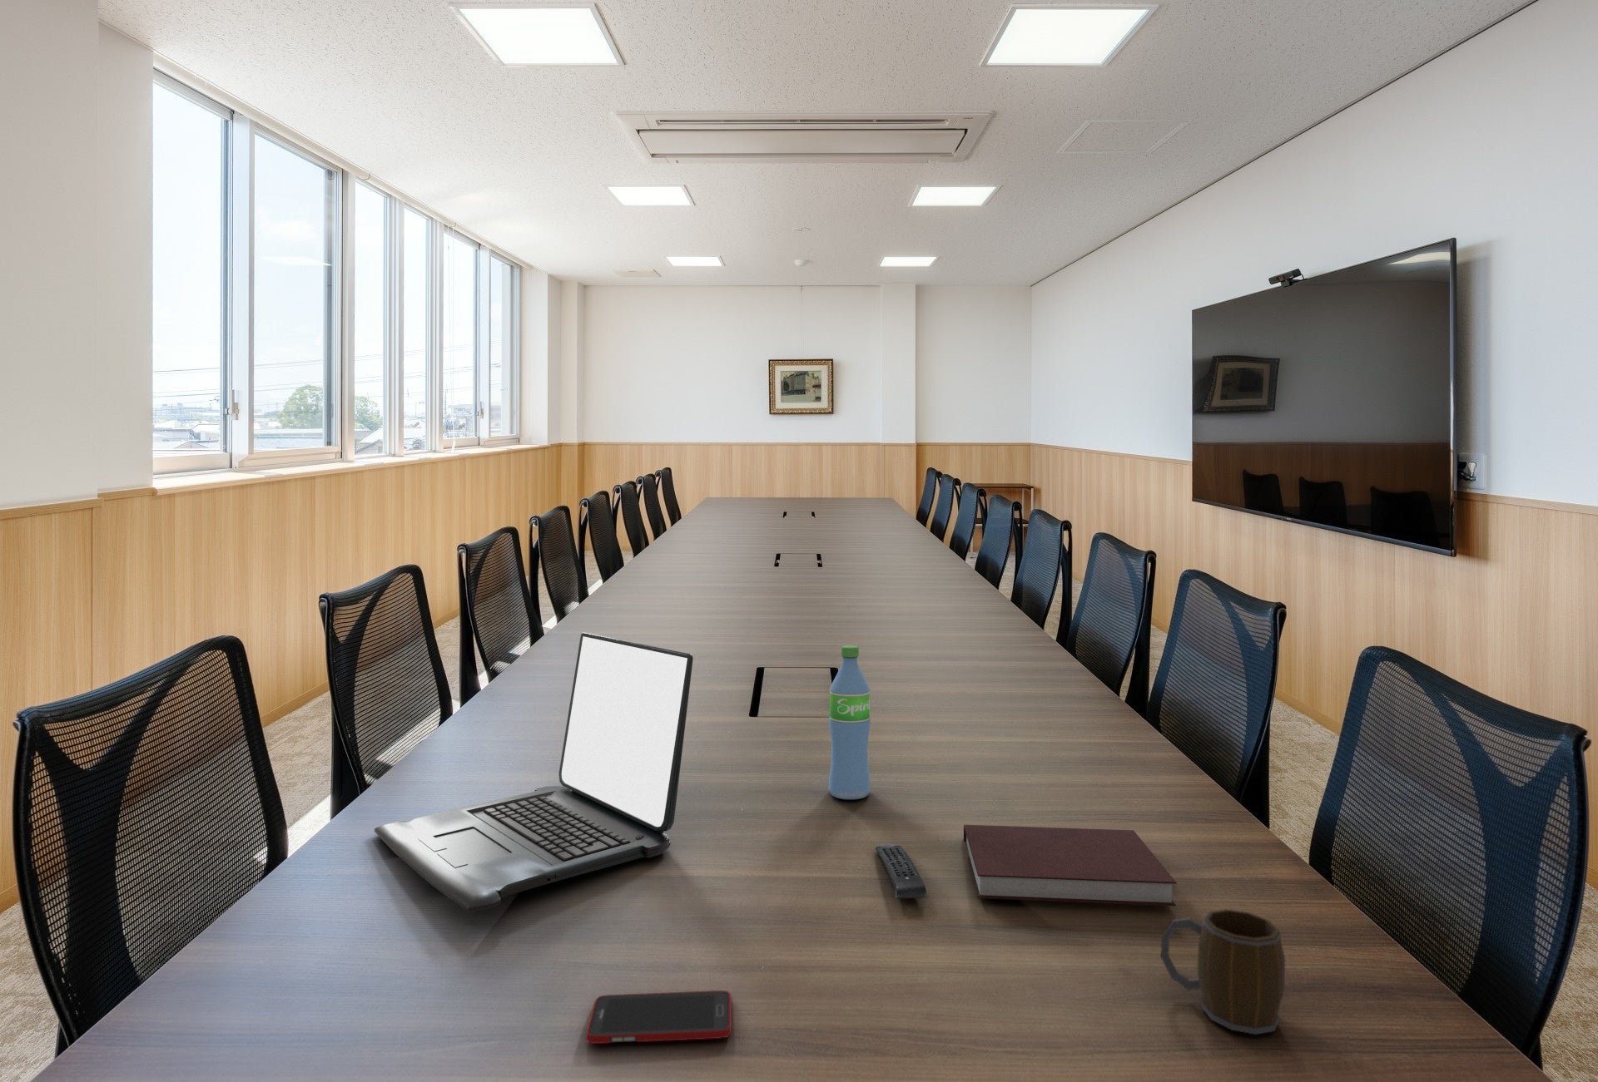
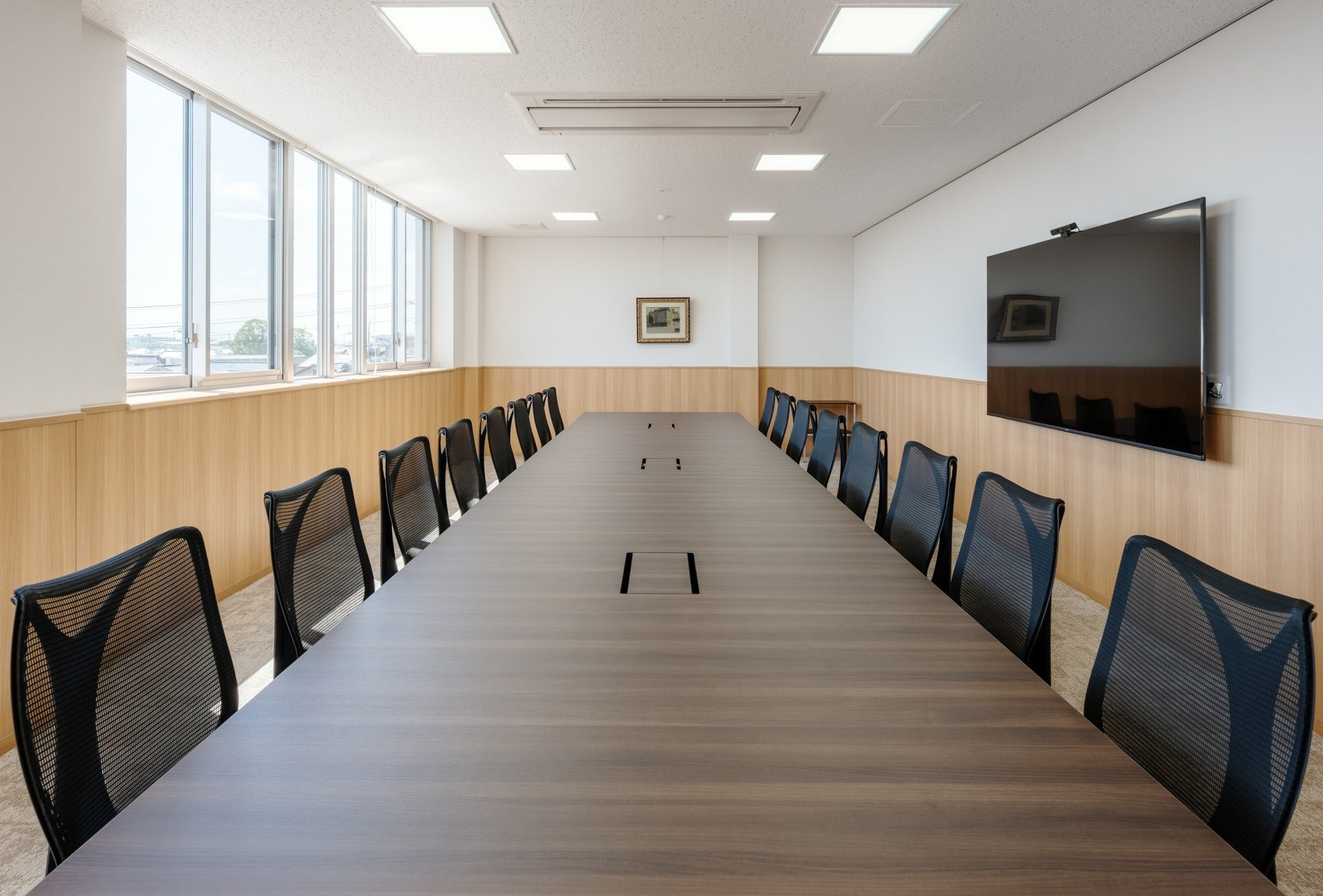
- notebook [963,825,1178,907]
- remote control [874,843,928,898]
- cell phone [585,990,732,1045]
- water bottle [827,645,871,801]
- laptop [373,632,695,913]
- mug [1161,908,1286,1035]
